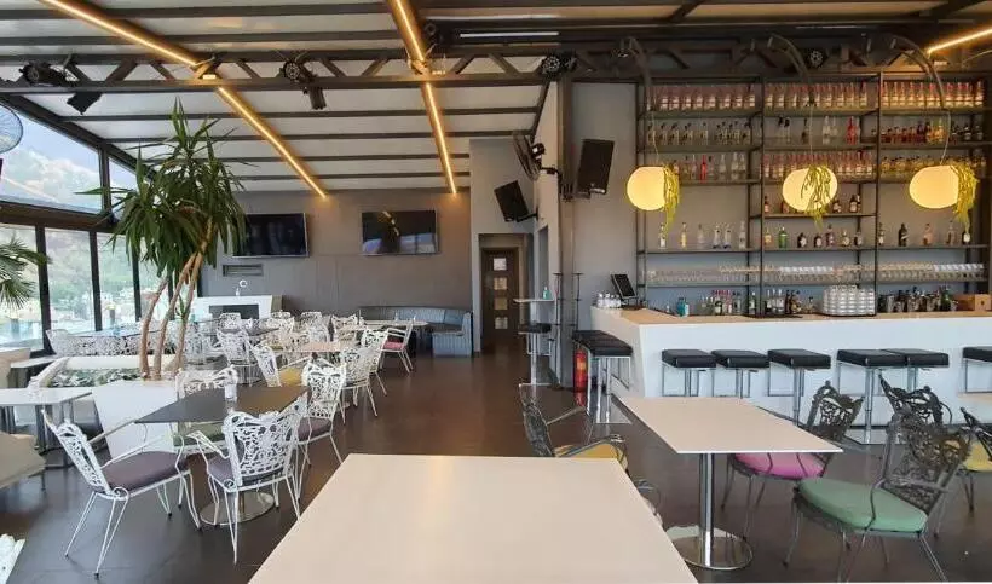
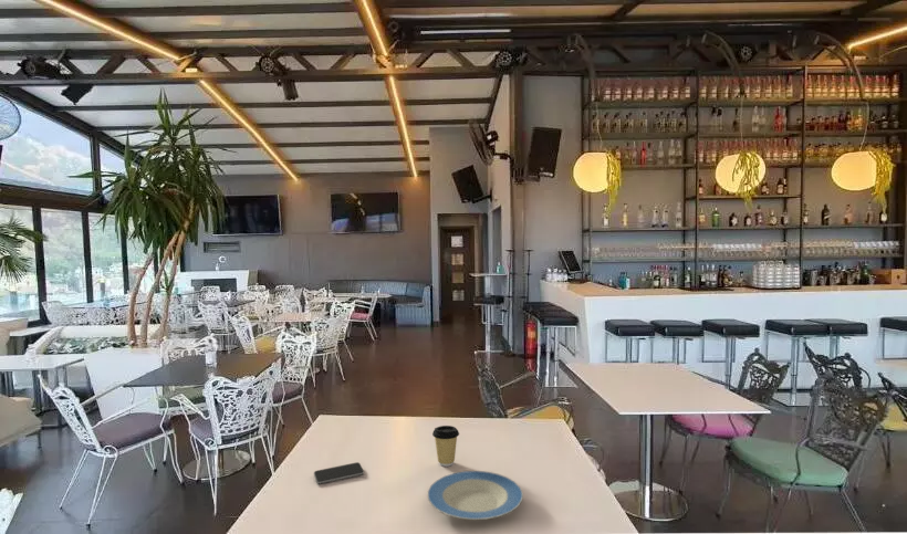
+ smartphone [313,461,365,485]
+ plate [427,470,524,521]
+ coffee cup [431,425,460,468]
